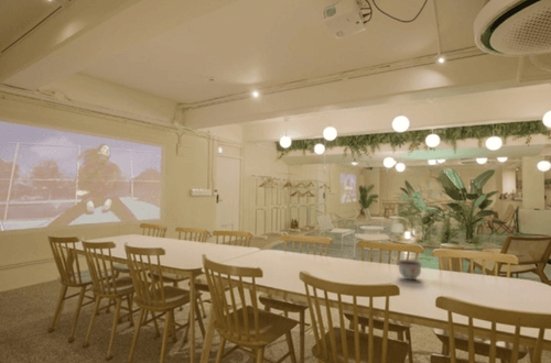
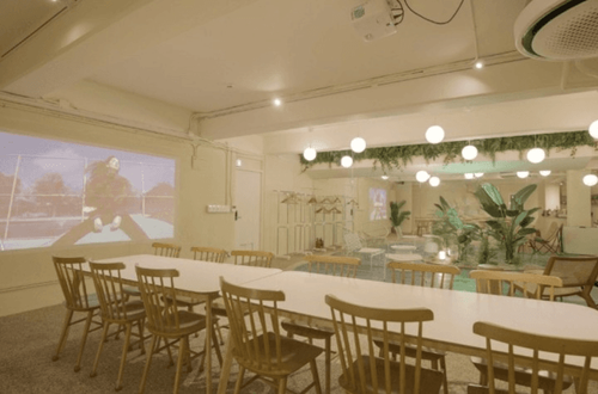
- bowl [396,258,424,280]
